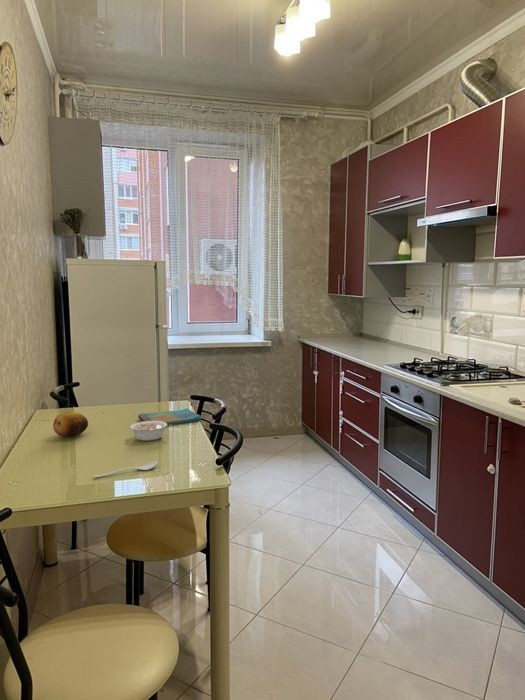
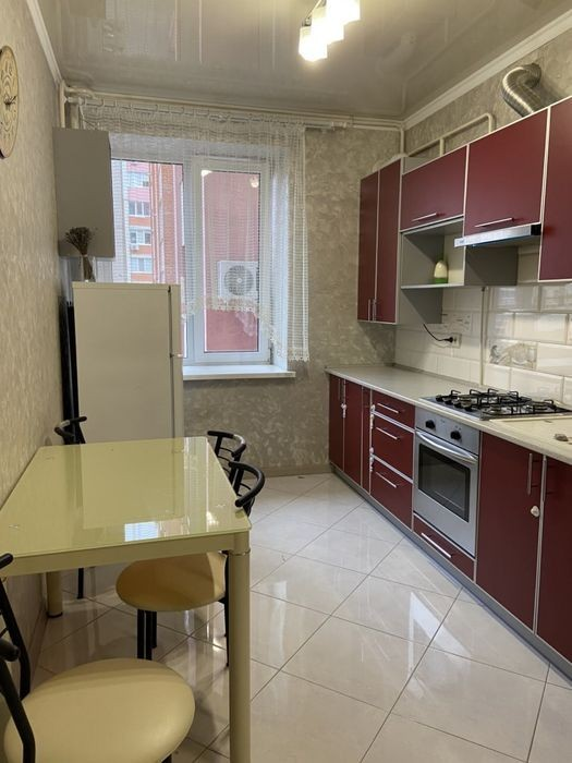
- spoon [92,460,159,478]
- legume [129,421,173,442]
- fruit [52,410,89,438]
- dish towel [137,407,202,426]
